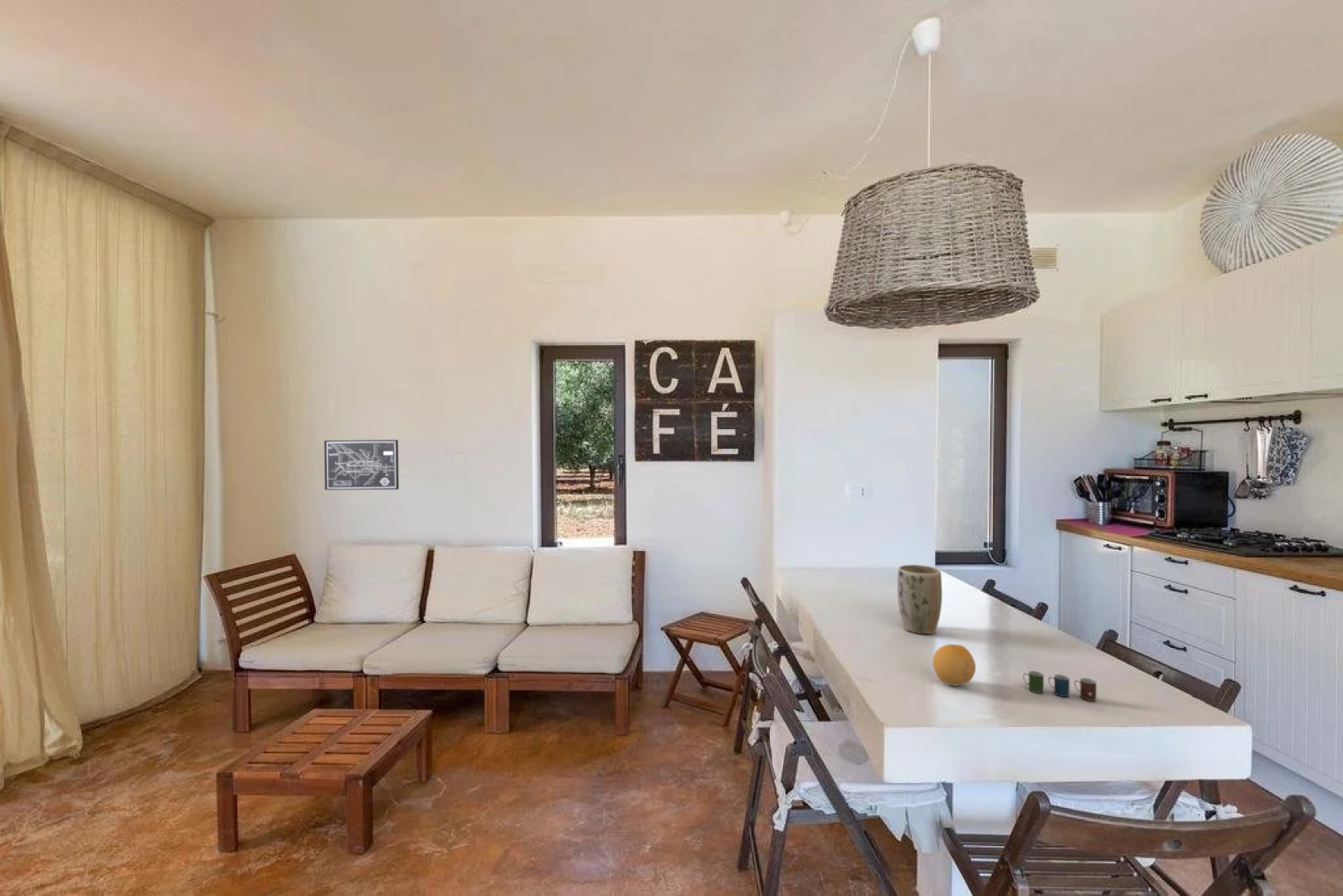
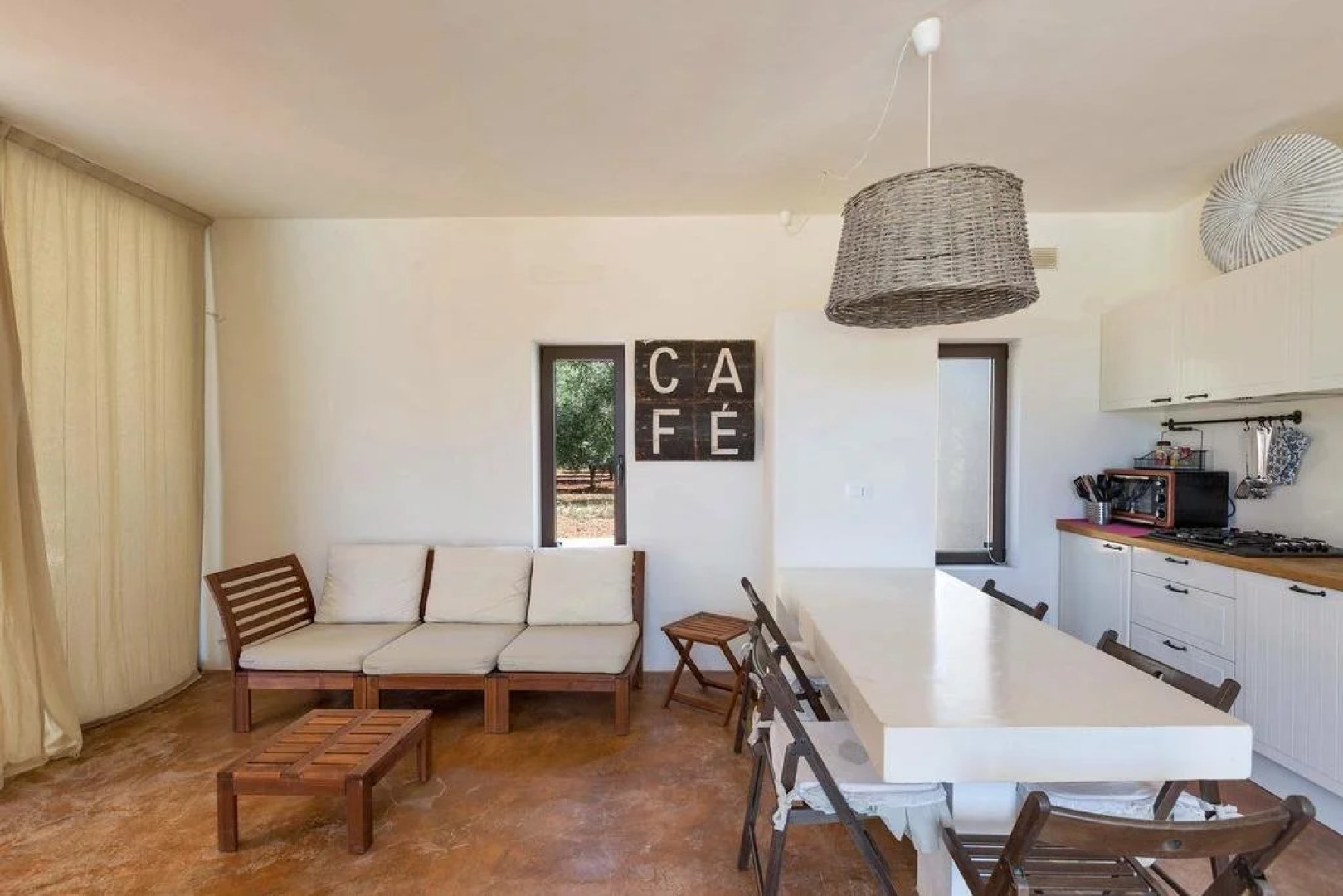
- cup [1022,670,1097,702]
- plant pot [897,564,943,635]
- wall art [324,439,400,491]
- fruit [932,643,976,687]
